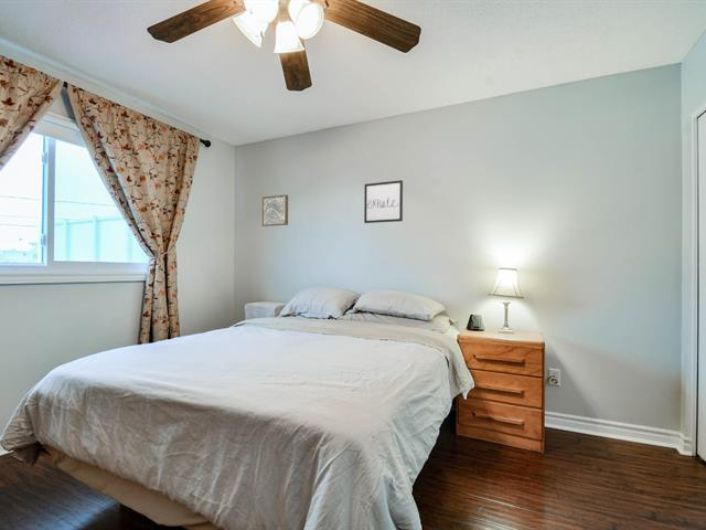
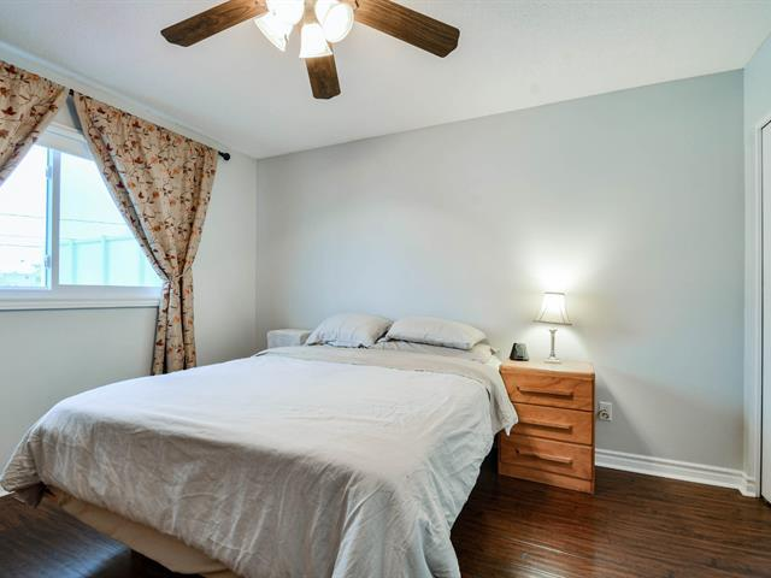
- wall art [261,194,289,227]
- wall art [363,179,404,224]
